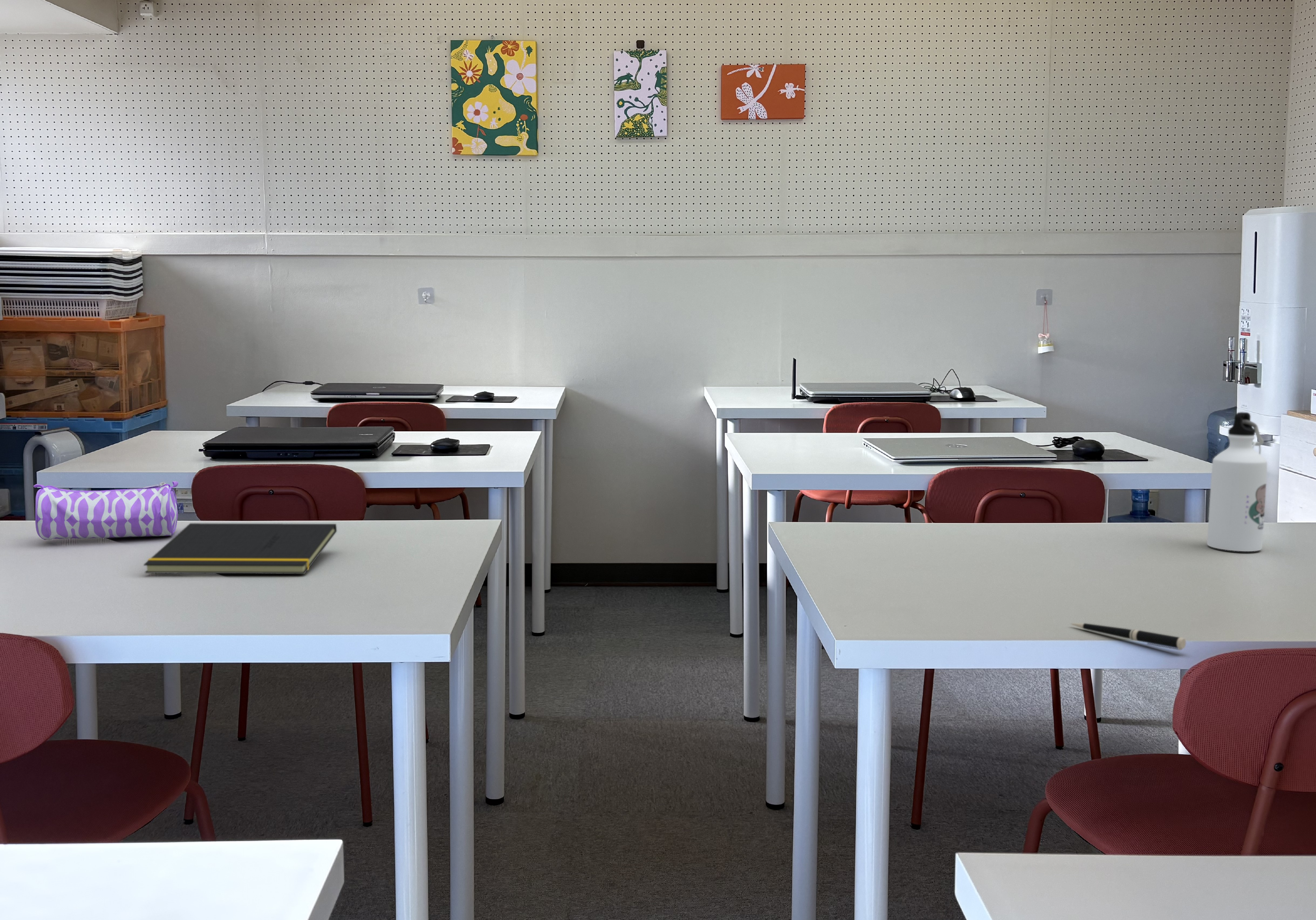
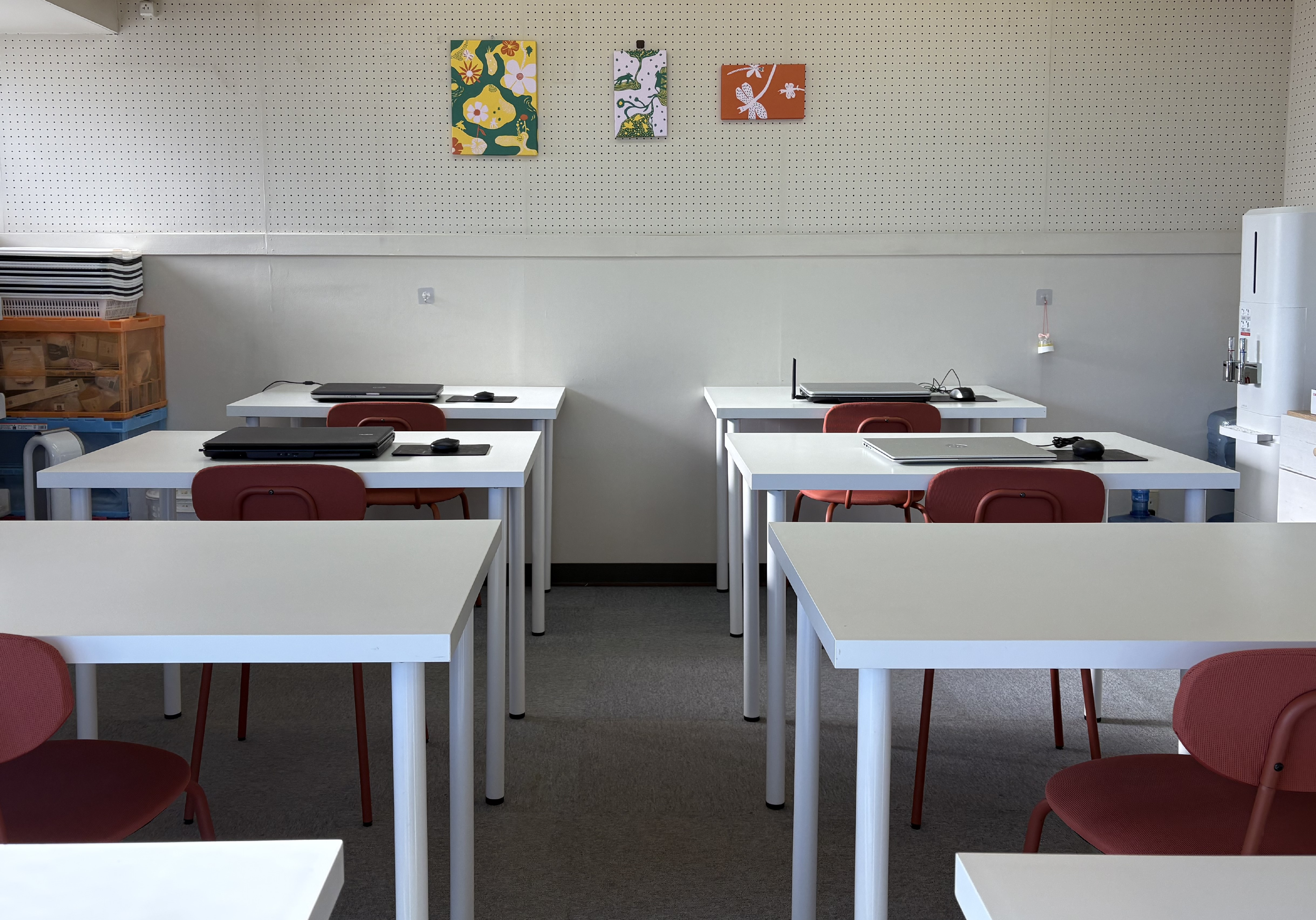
- notepad [143,523,337,574]
- pencil case [33,481,184,540]
- water bottle [1207,412,1267,552]
- pen [1070,623,1186,651]
